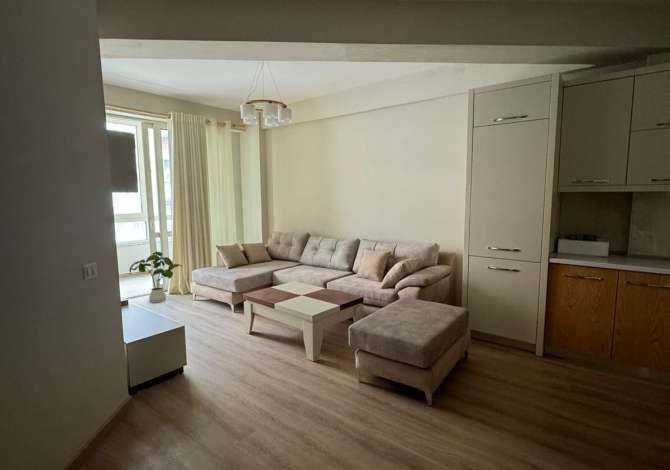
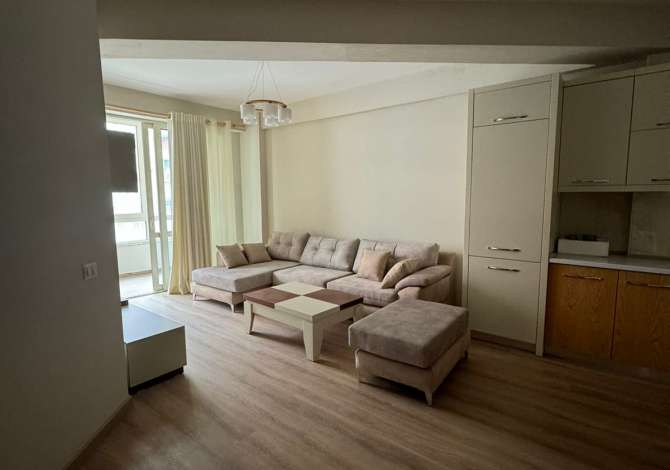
- house plant [128,251,183,304]
